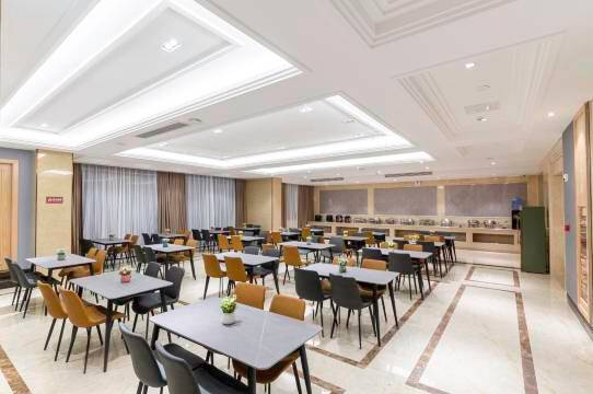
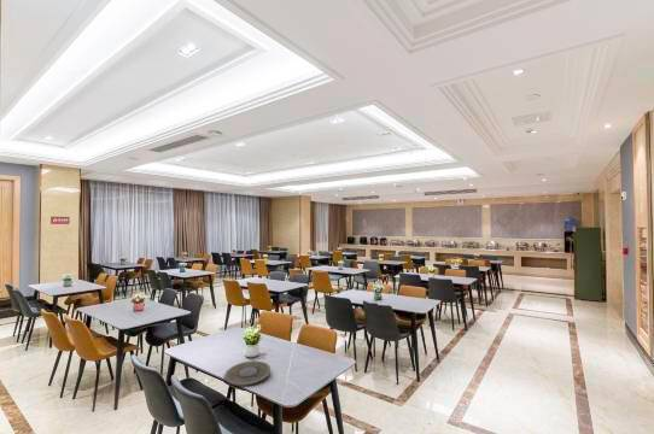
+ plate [223,359,271,387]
